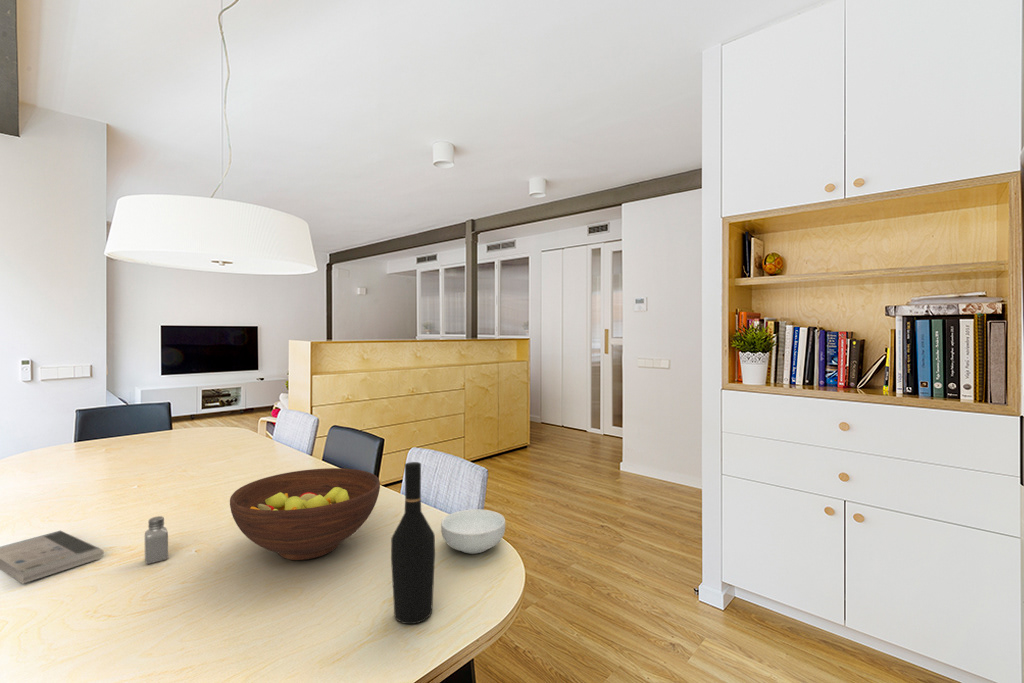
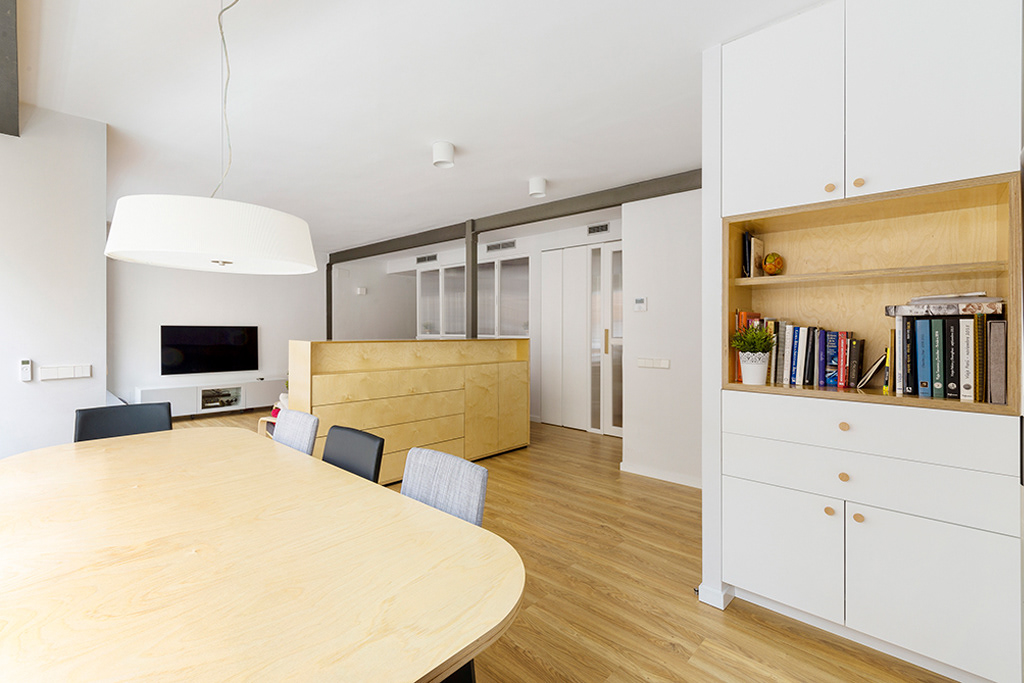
- book [0,530,105,585]
- fruit bowl [229,467,381,561]
- wine bottle [390,461,436,625]
- cereal bowl [440,508,506,555]
- saltshaker [144,515,169,565]
